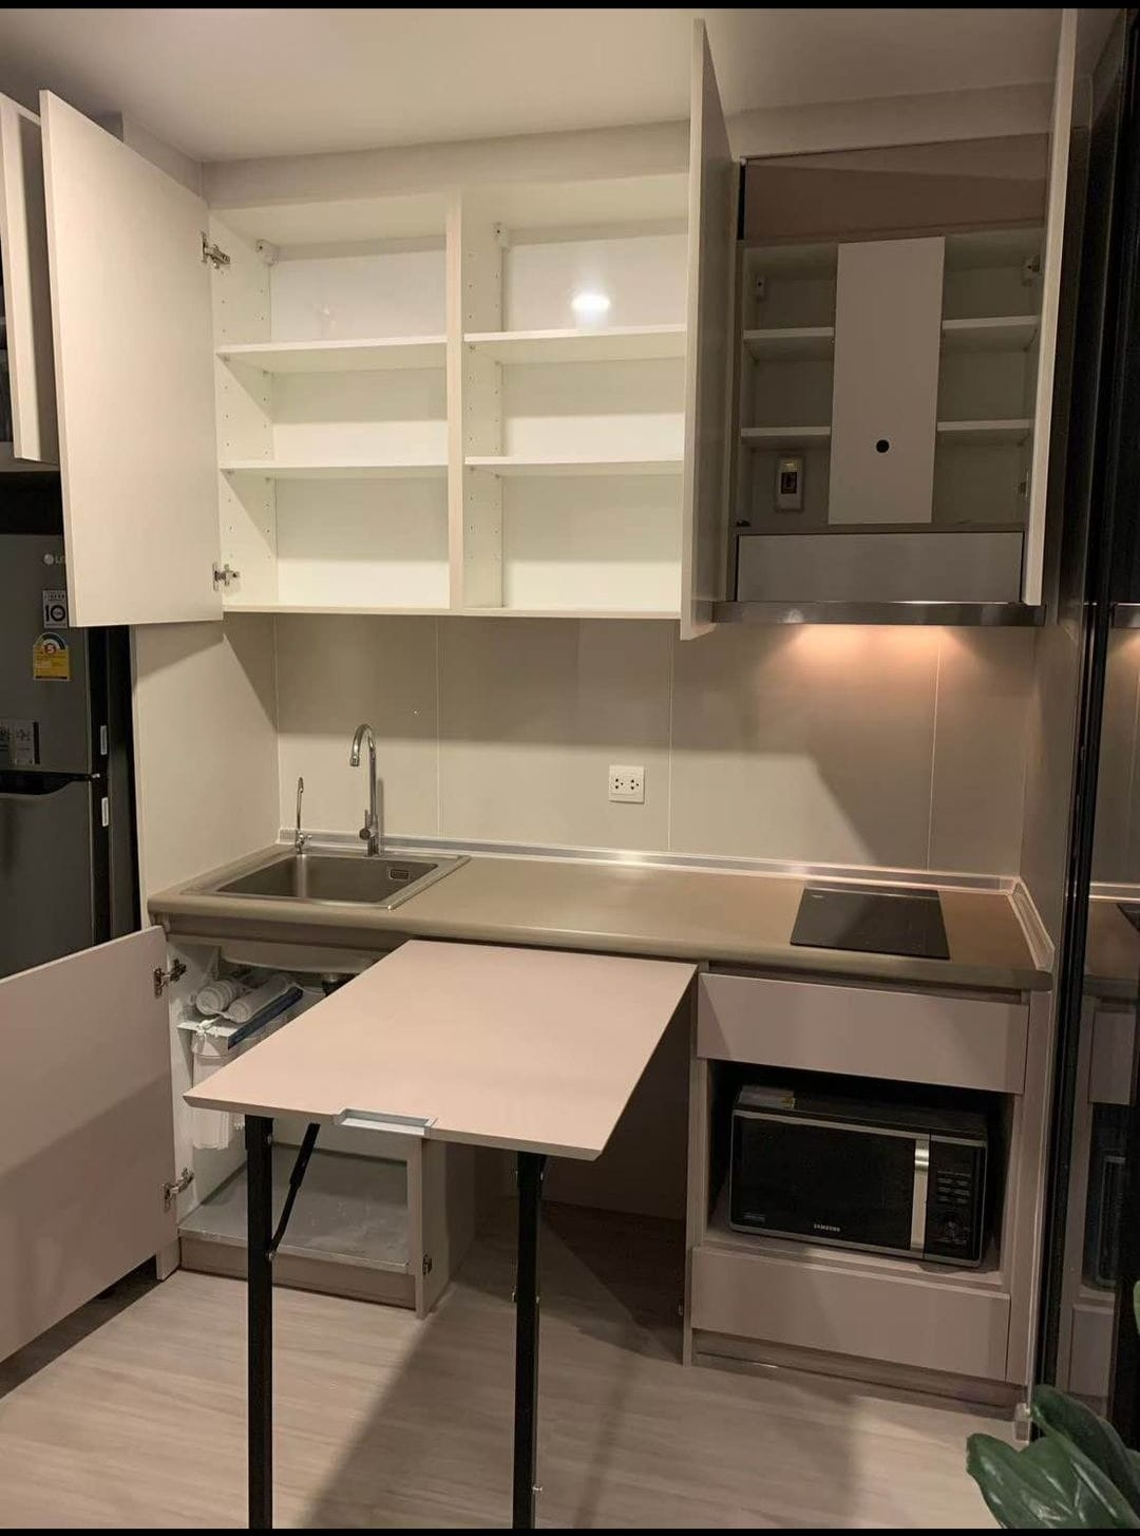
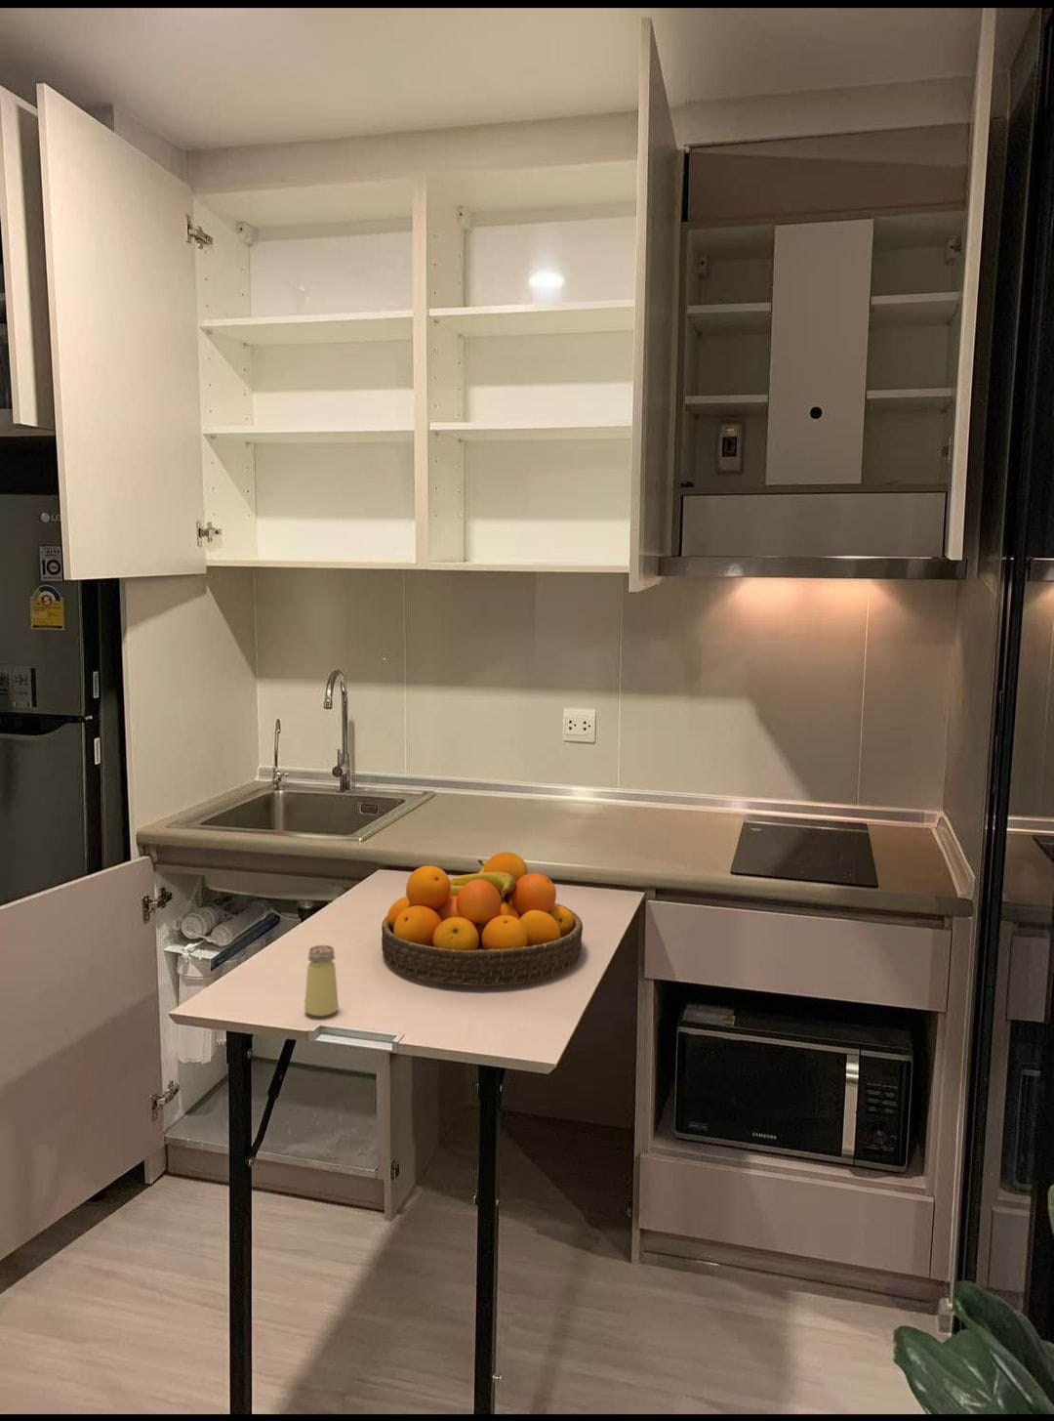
+ fruit bowl [381,852,583,987]
+ saltshaker [303,945,340,1018]
